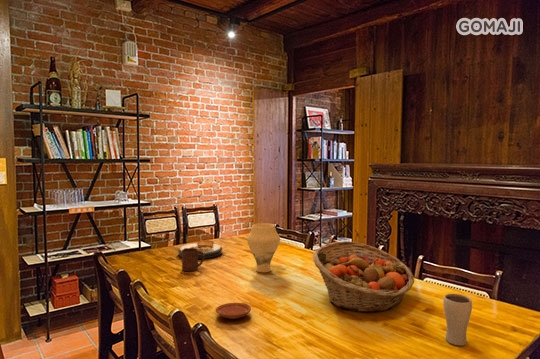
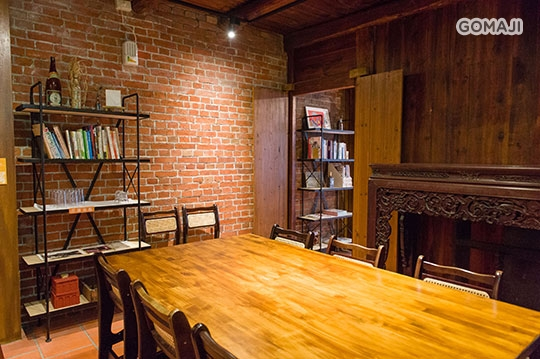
- cup [181,248,205,272]
- fruit basket [312,240,415,313]
- plate [215,302,252,320]
- drinking glass [442,293,473,347]
- vase [246,222,281,273]
- plate [177,239,223,260]
